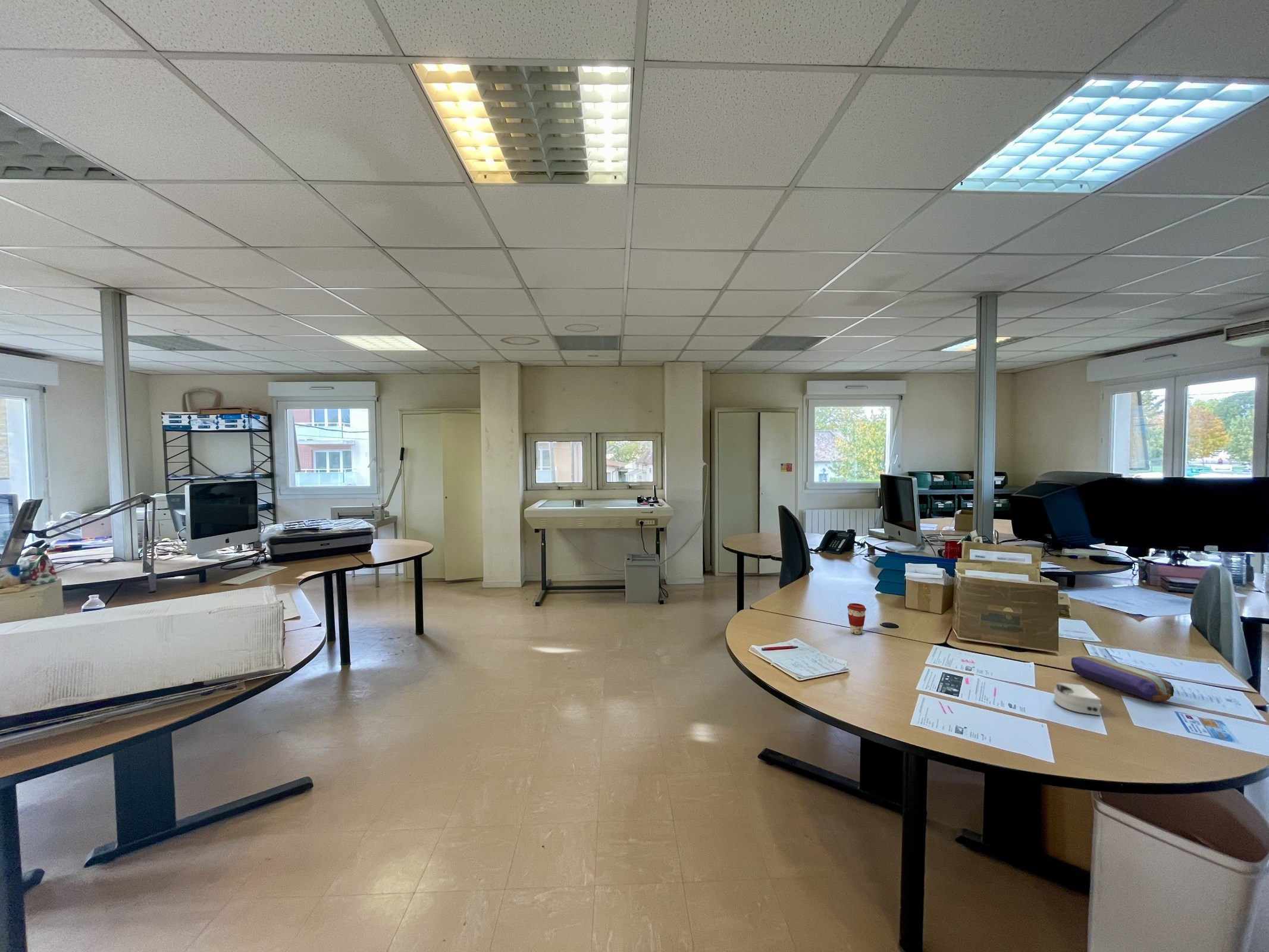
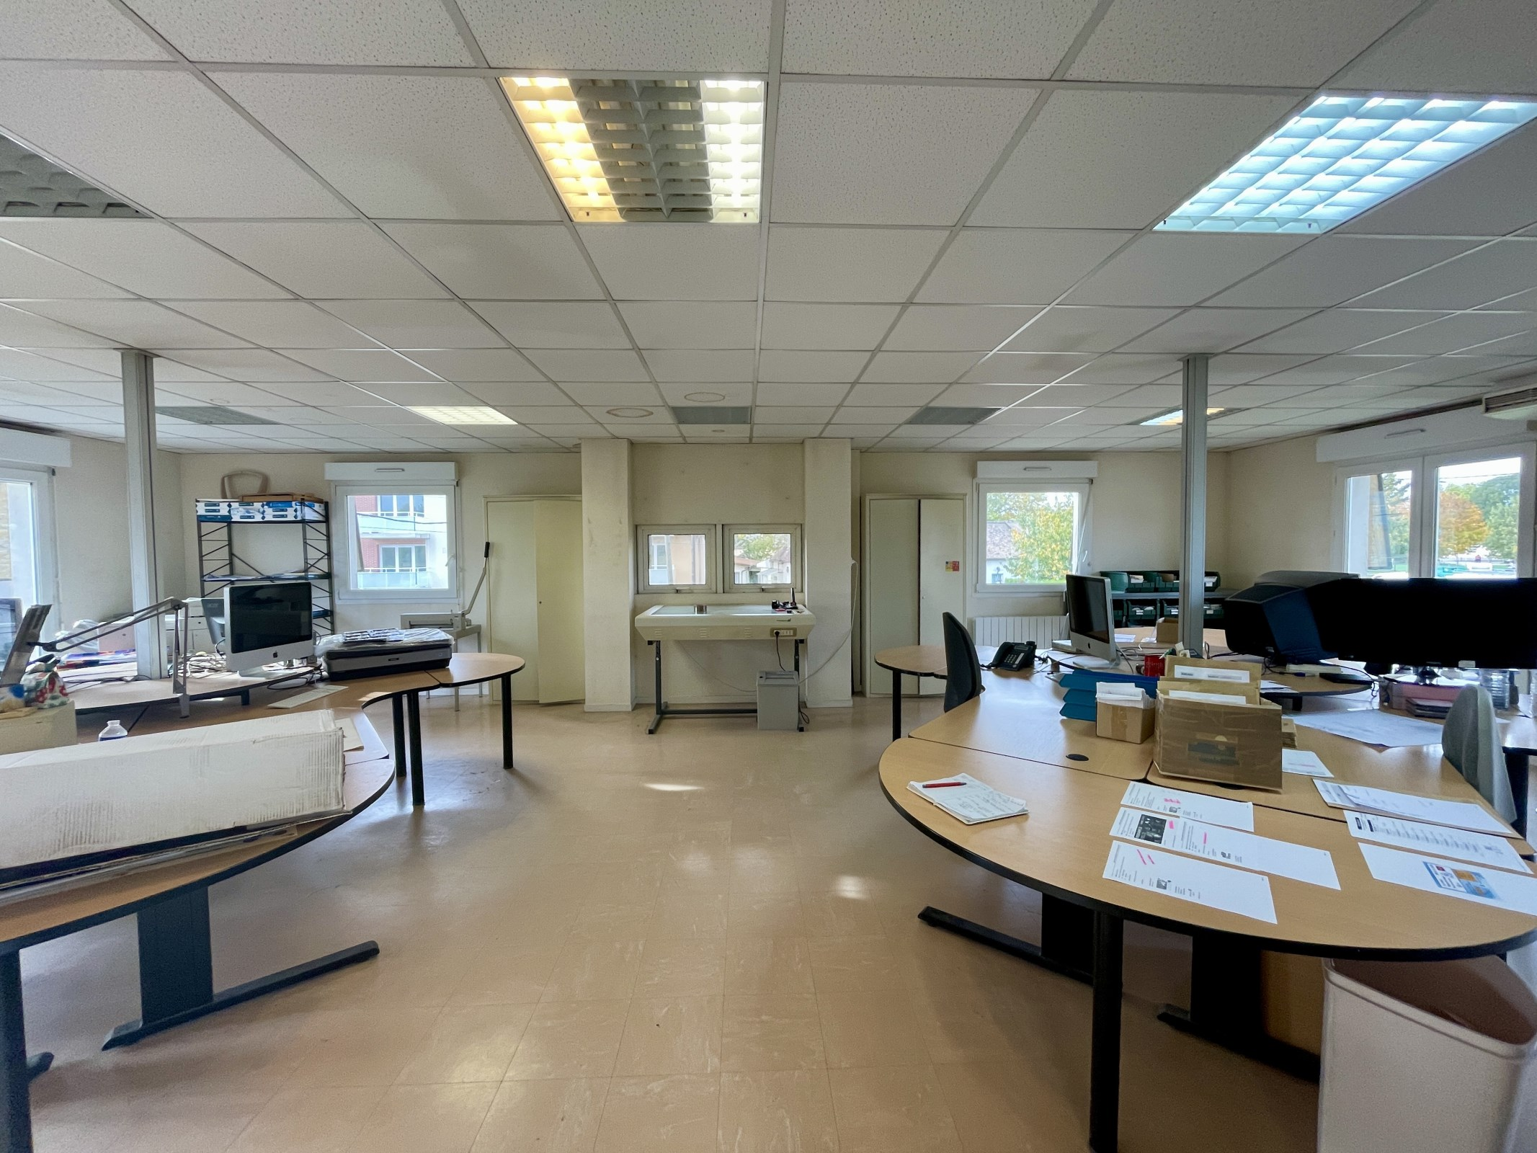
- computer mouse [1053,682,1102,716]
- coffee cup [847,603,867,635]
- pencil case [1071,655,1174,703]
